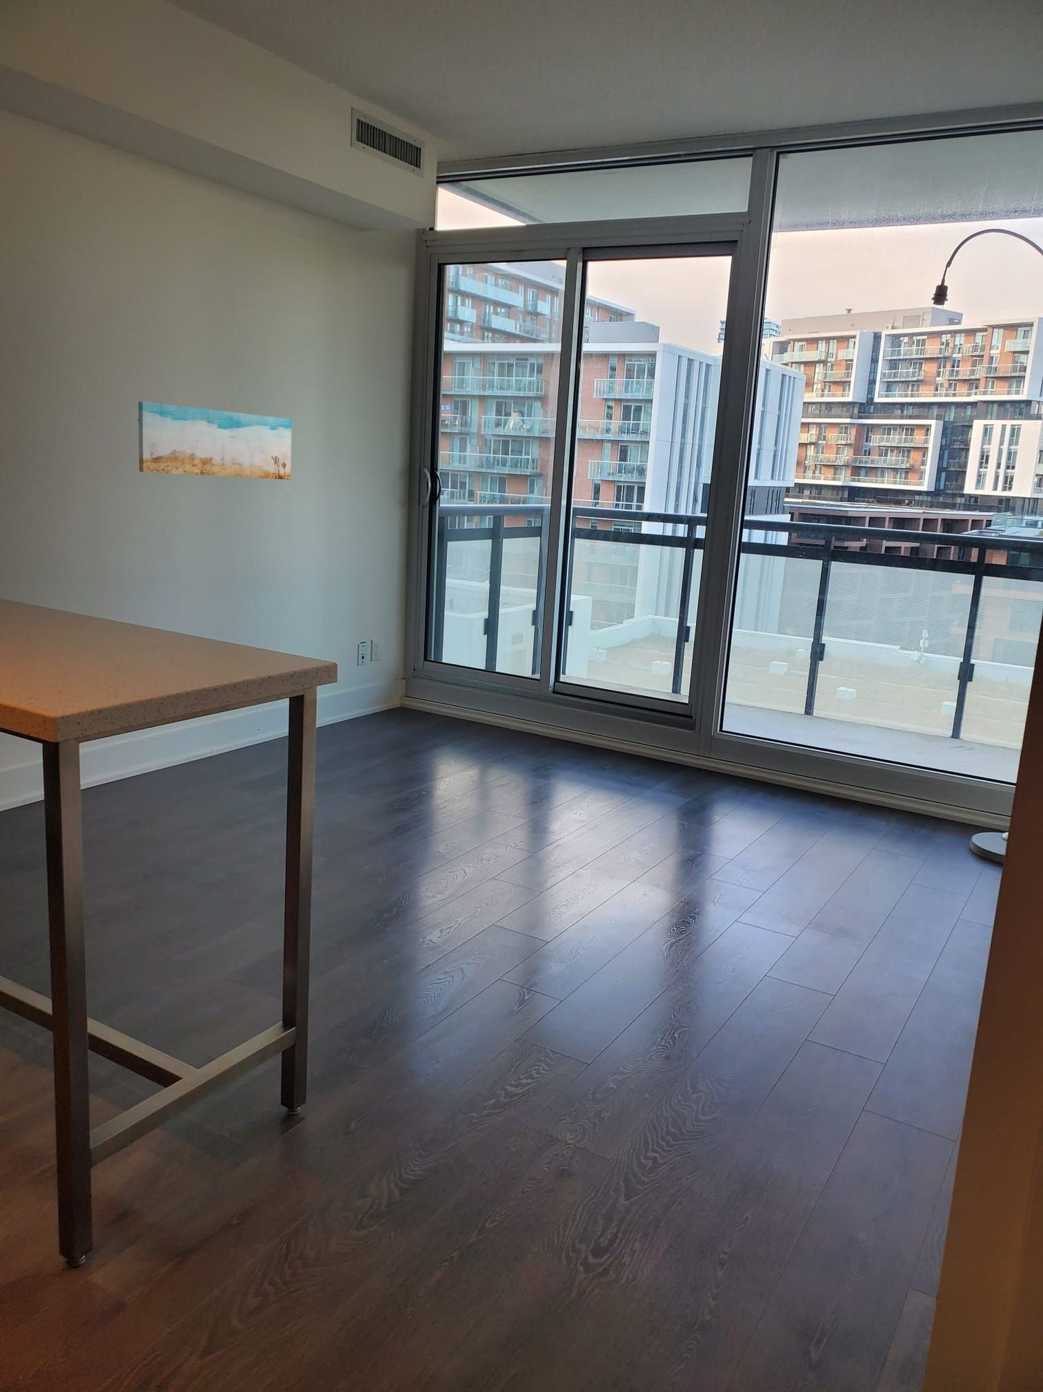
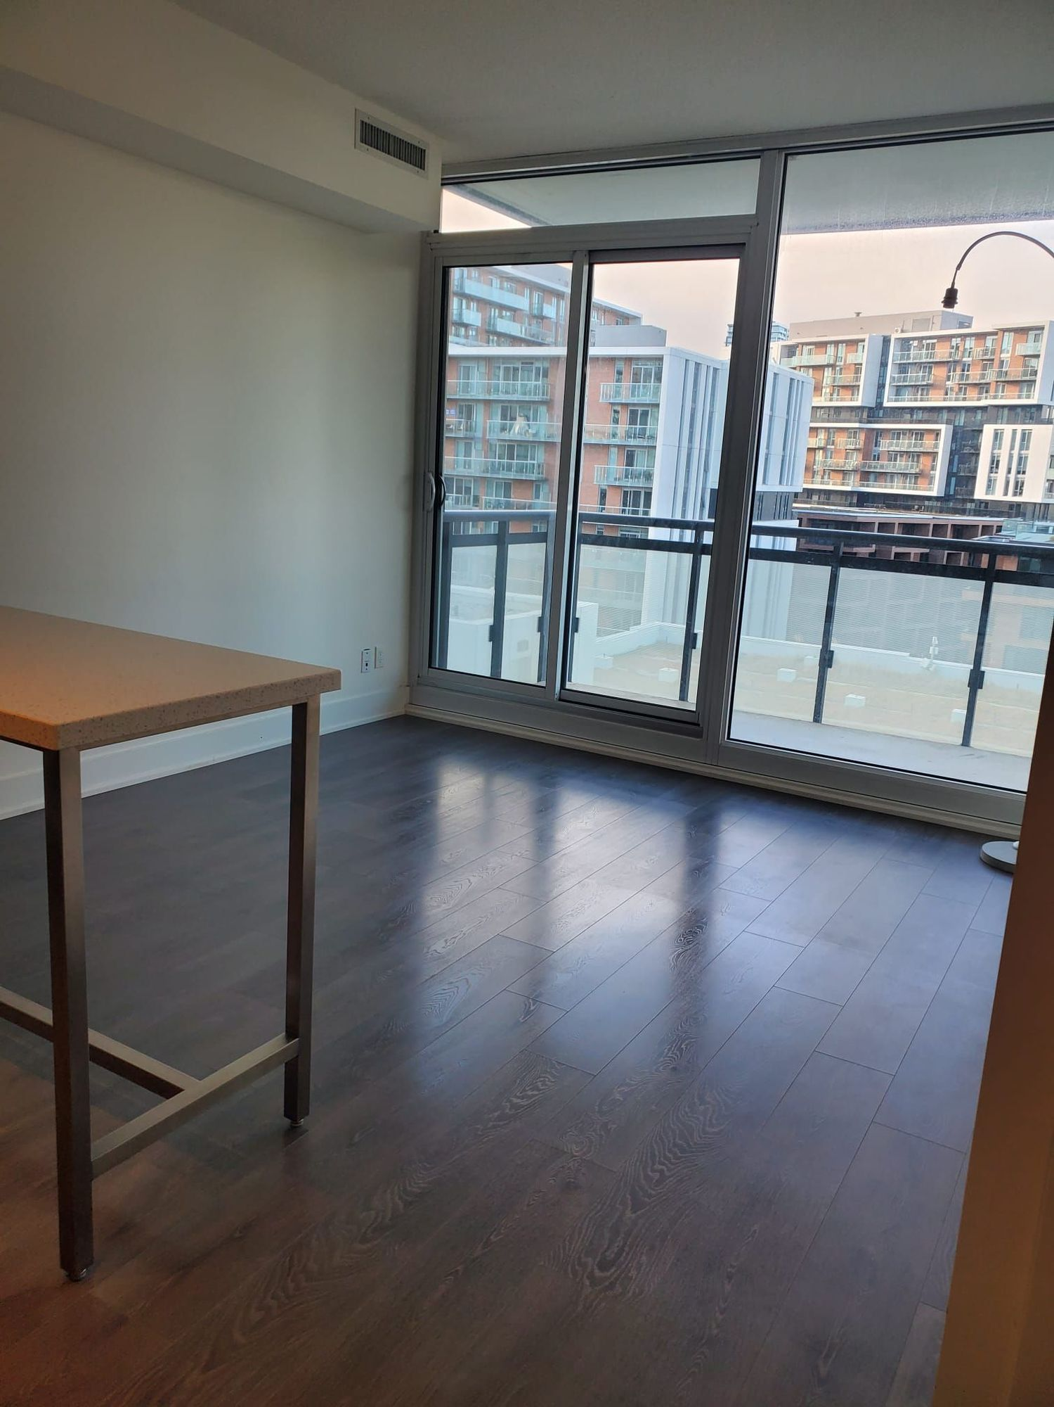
- wall art [137,401,293,480]
